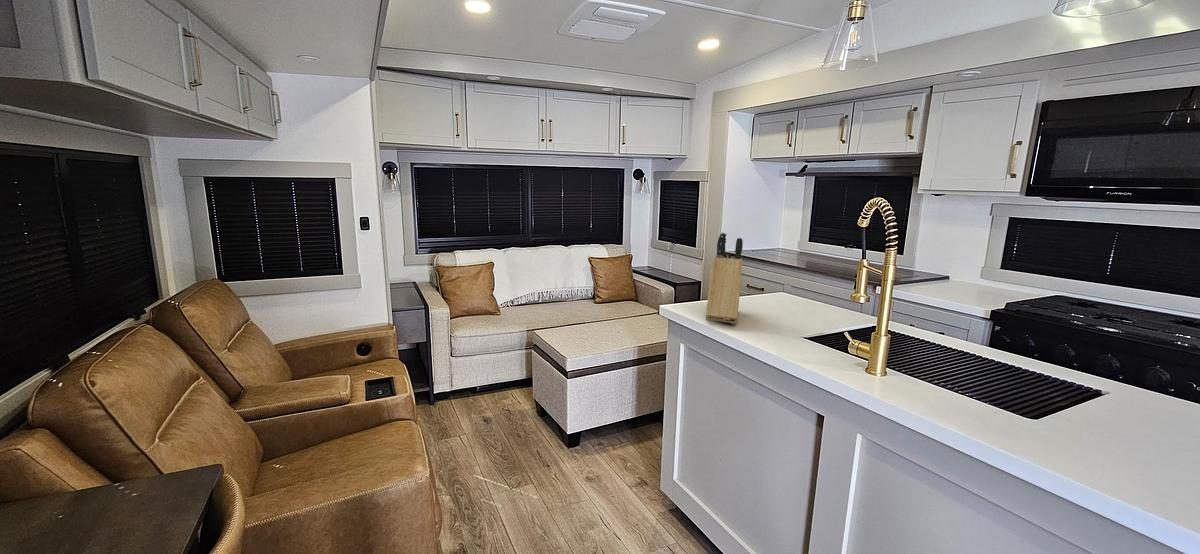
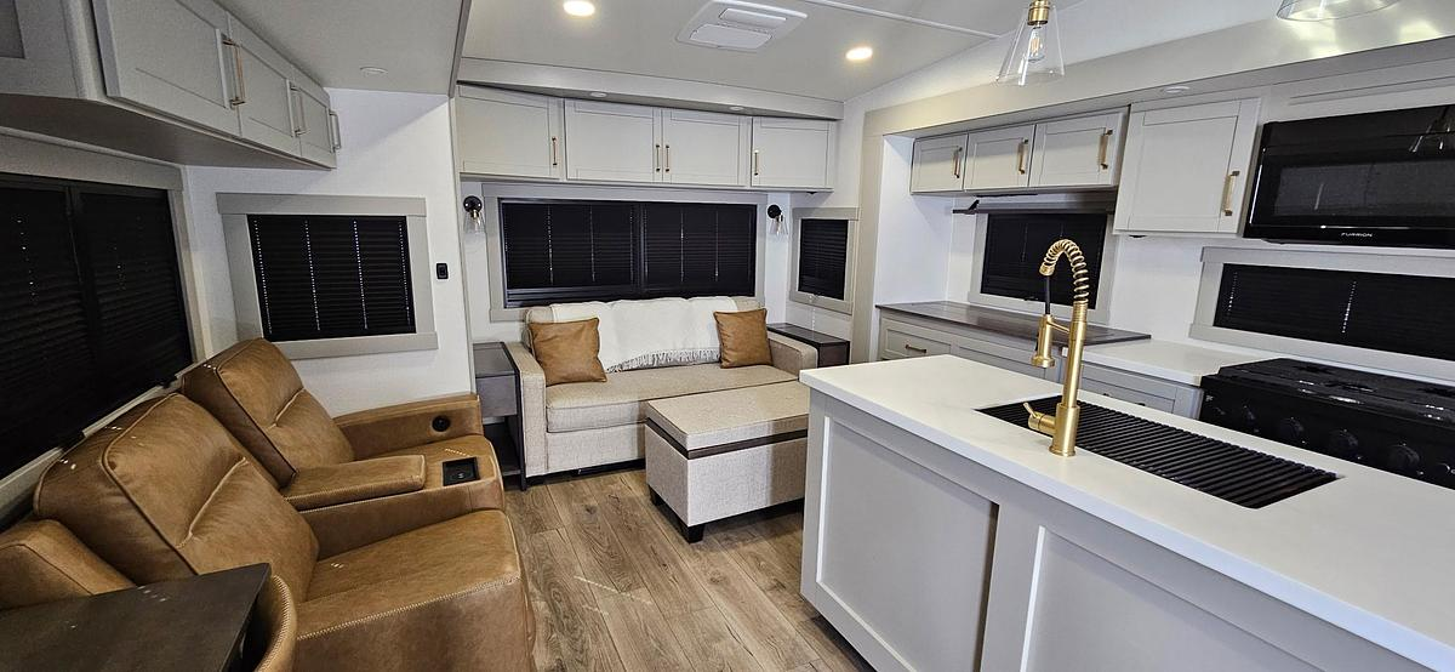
- knife block [705,232,744,325]
